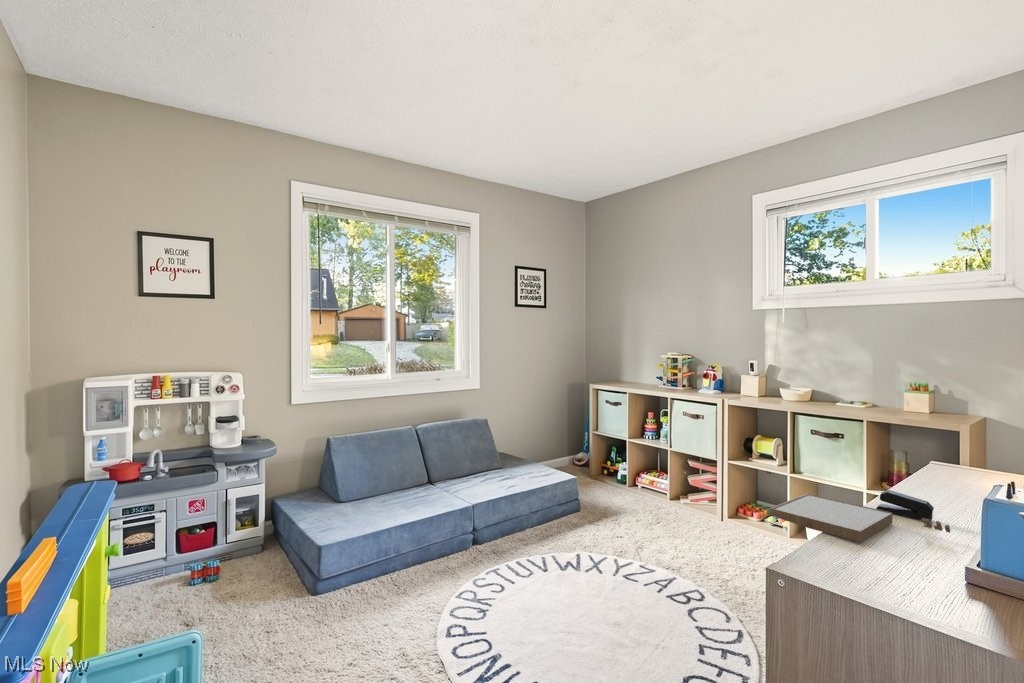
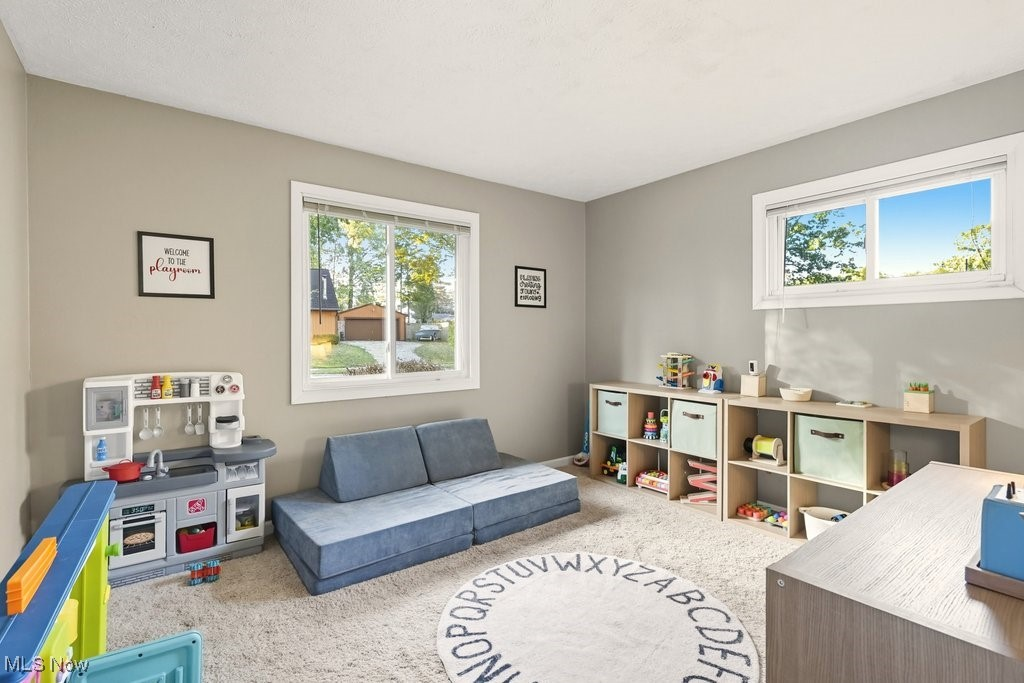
- stapler [875,489,935,522]
- puzzle [769,493,951,543]
